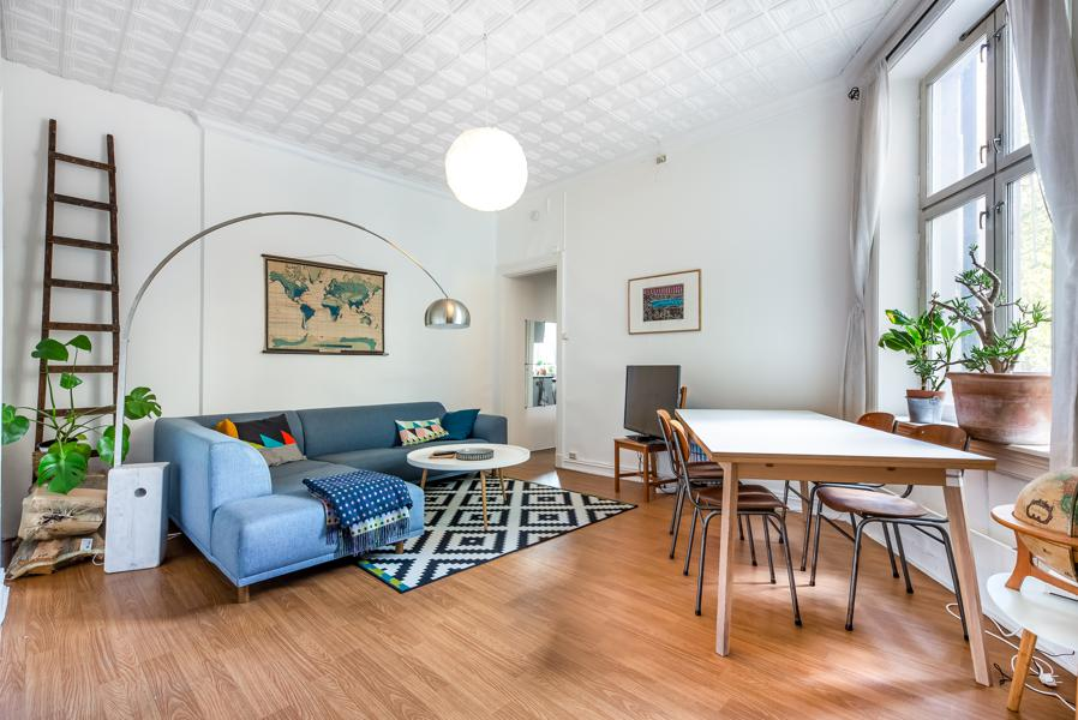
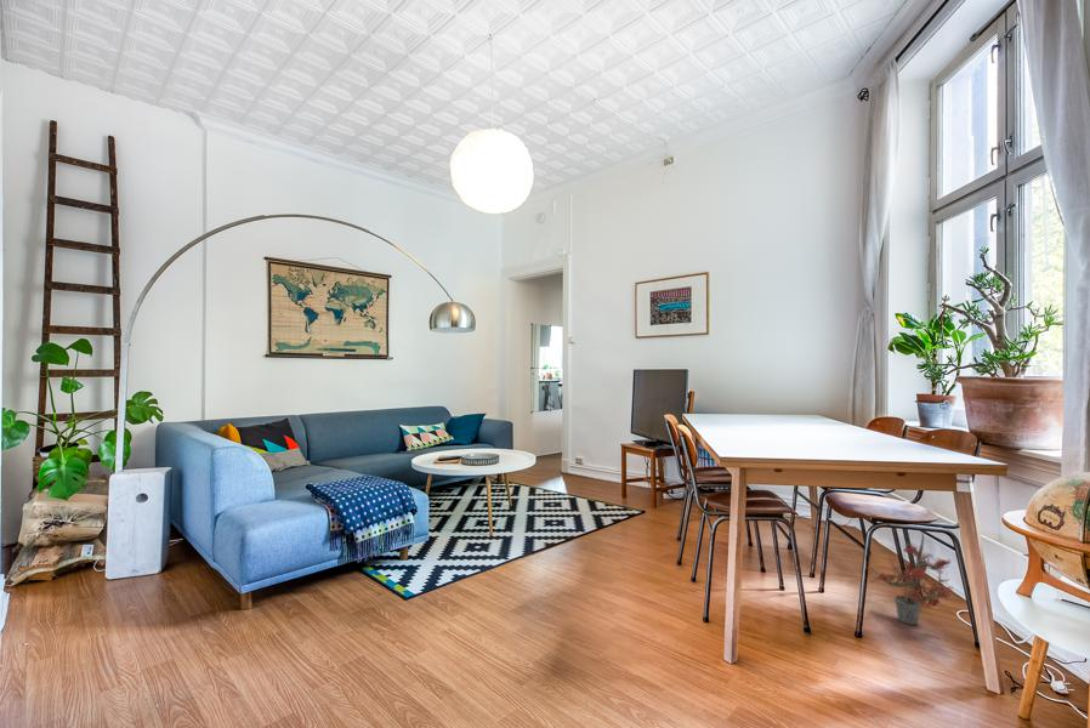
+ potted plant [868,531,954,626]
